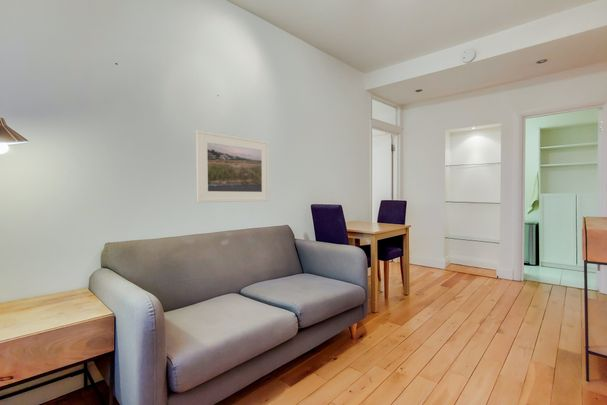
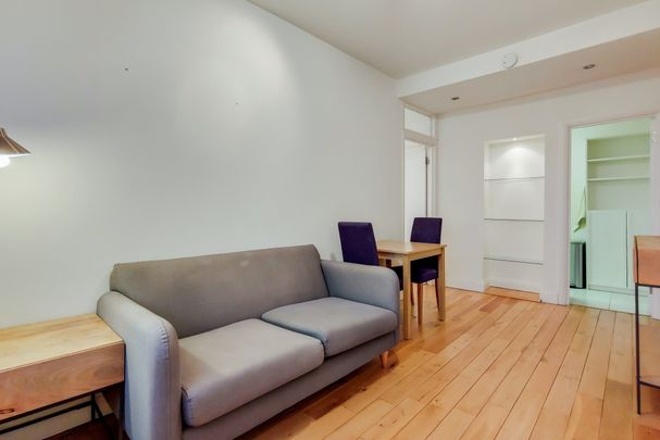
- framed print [195,129,270,203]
